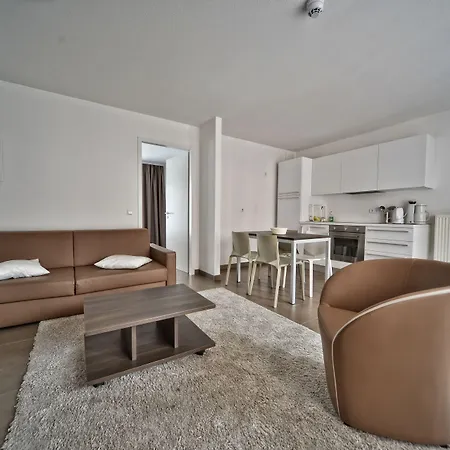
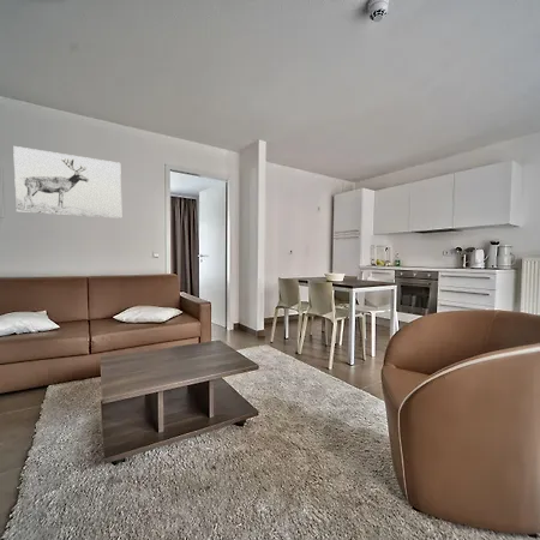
+ wall art [12,145,122,220]
